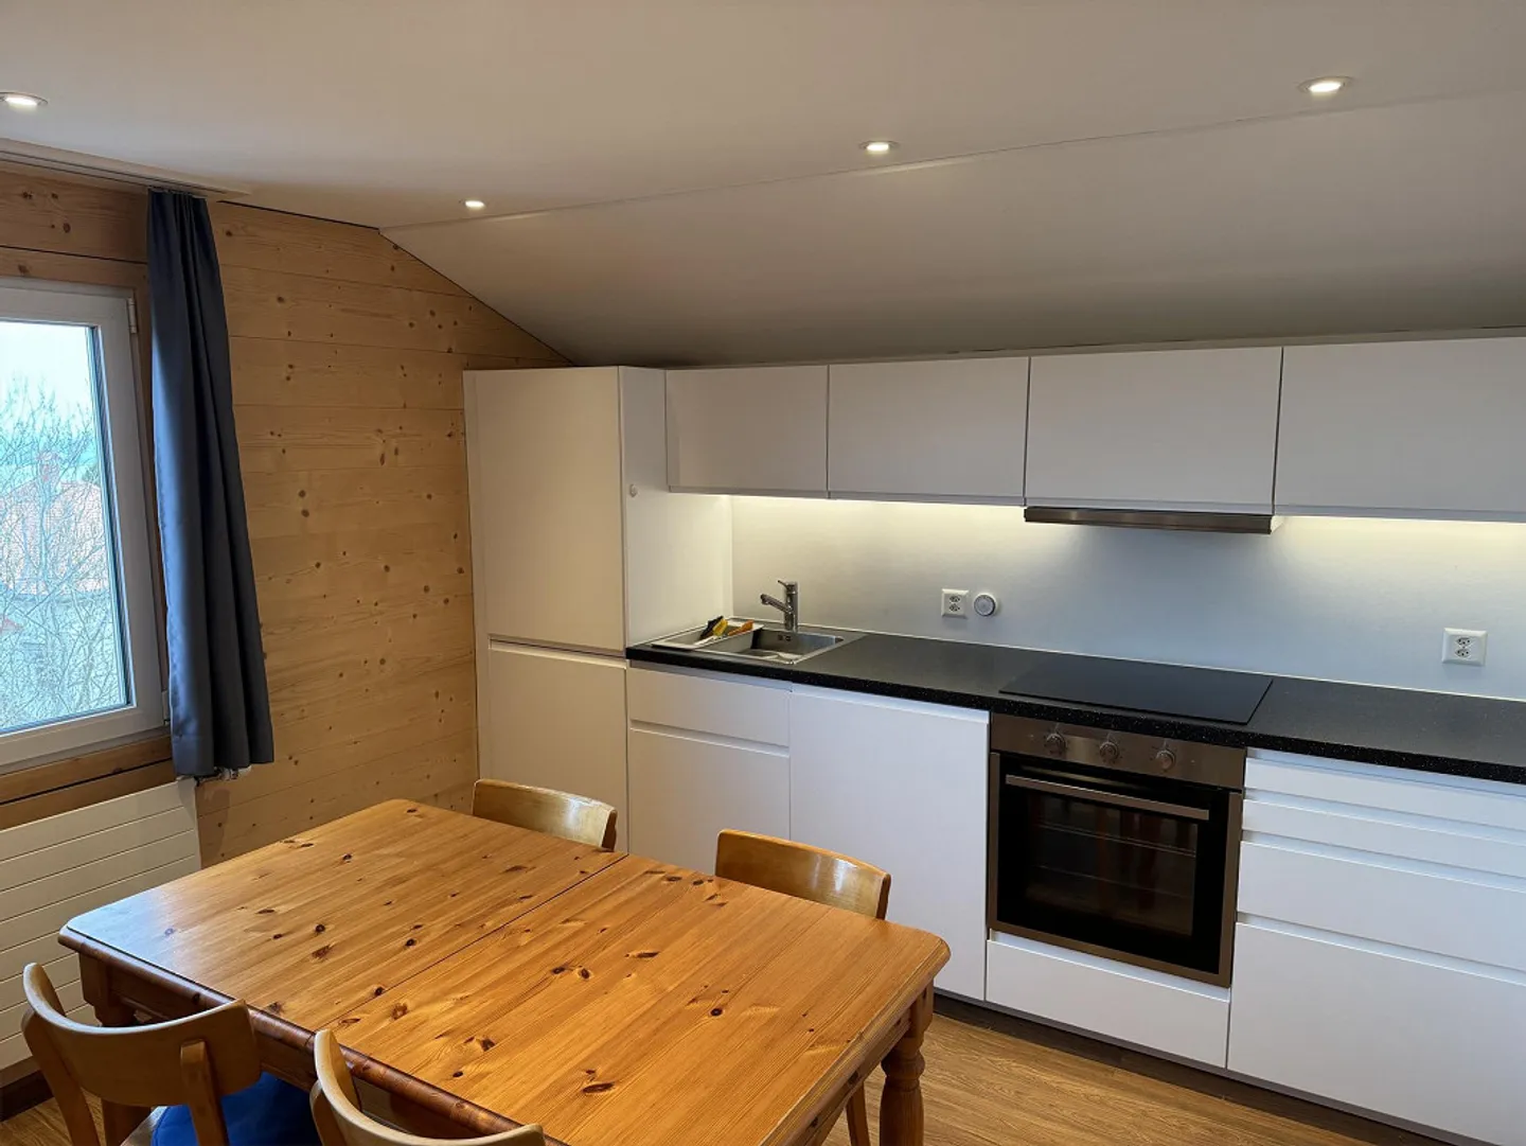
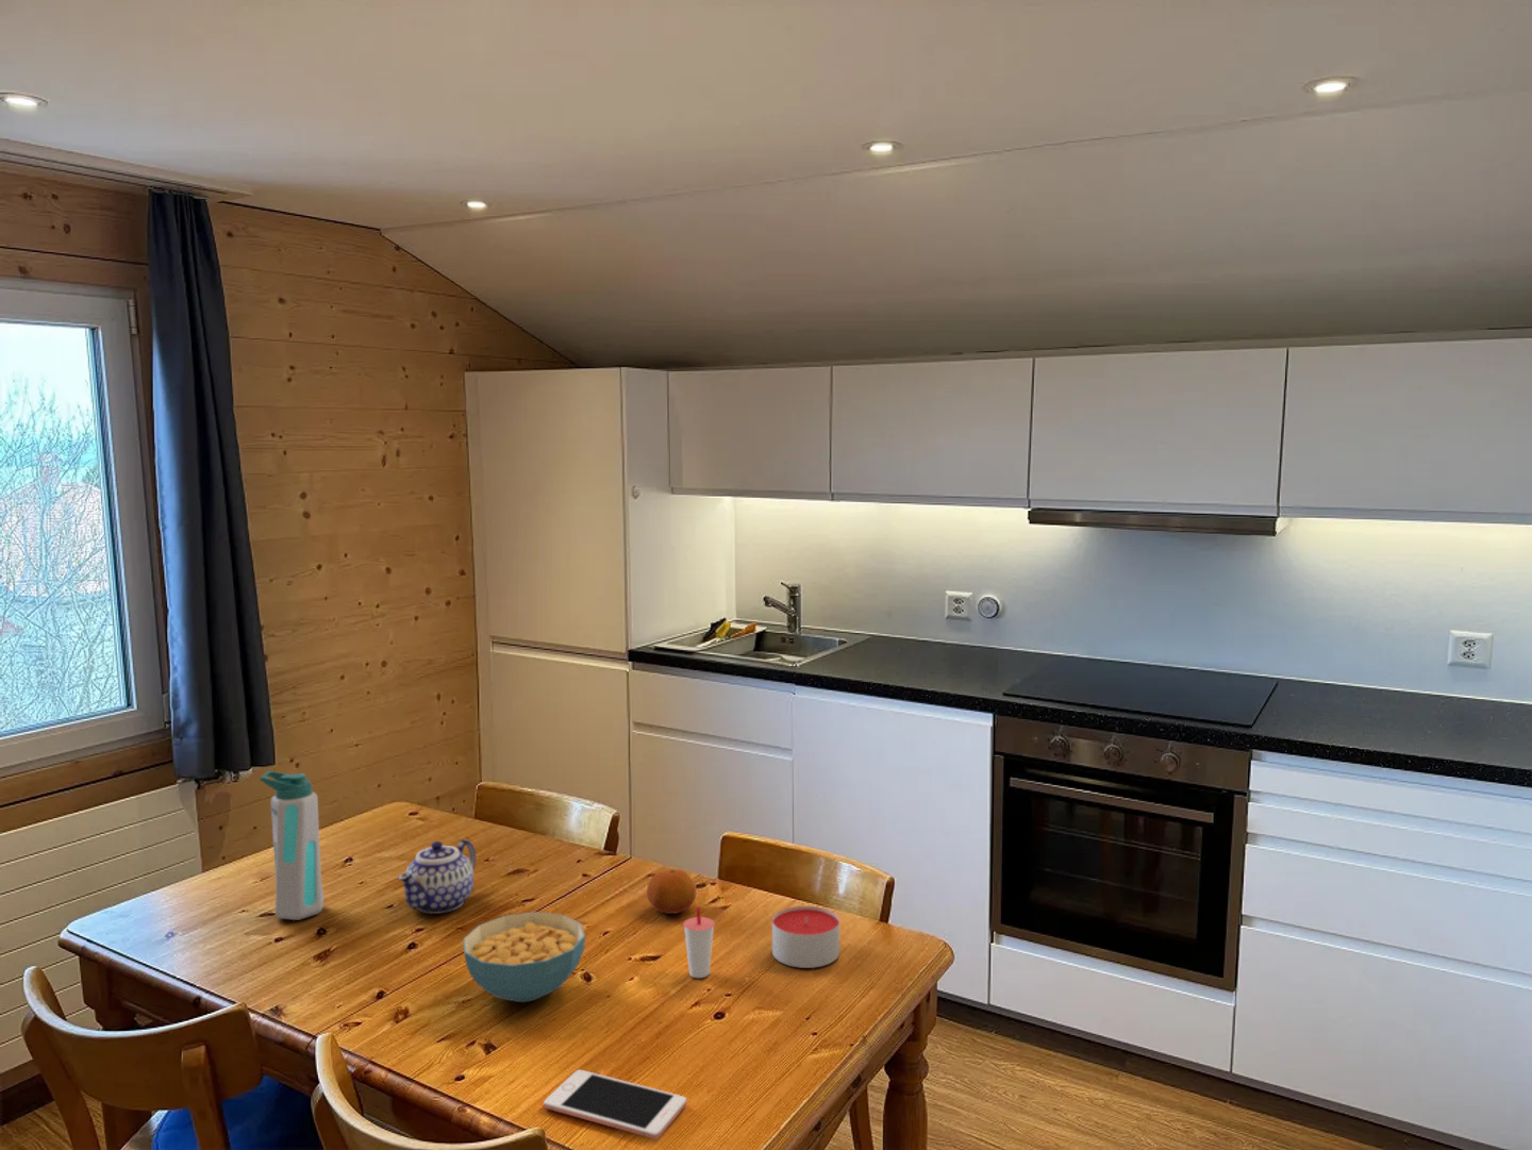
+ candle [771,905,841,969]
+ cup [681,905,716,978]
+ water bottle [259,771,325,922]
+ cell phone [542,1069,687,1140]
+ cereal bowl [462,911,586,1003]
+ fruit [645,867,697,914]
+ teapot [396,838,476,914]
